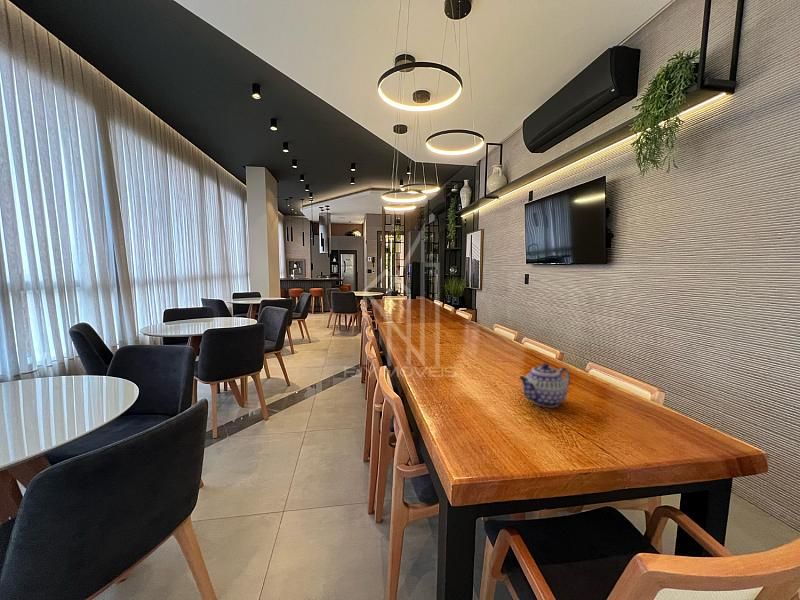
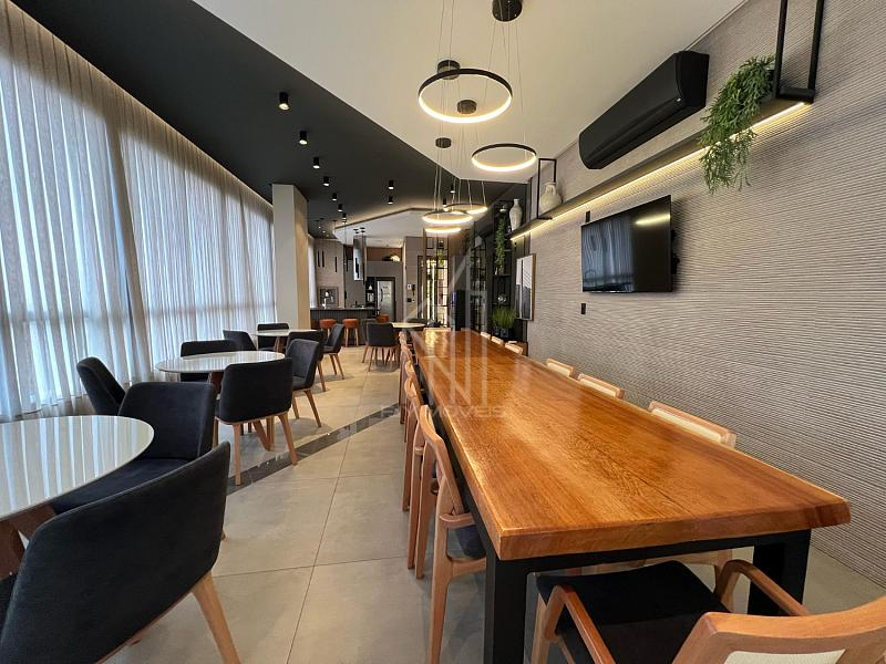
- teapot [518,362,571,408]
